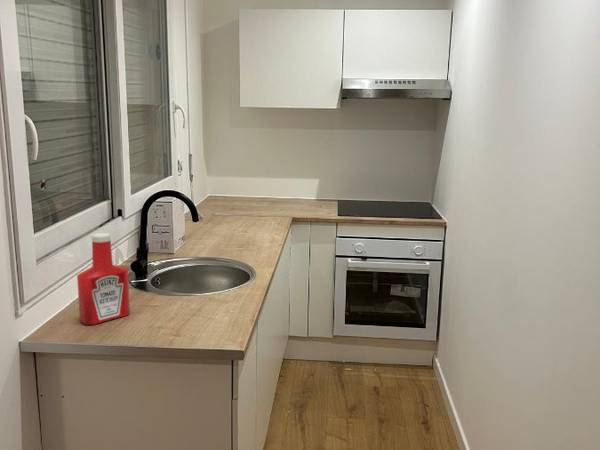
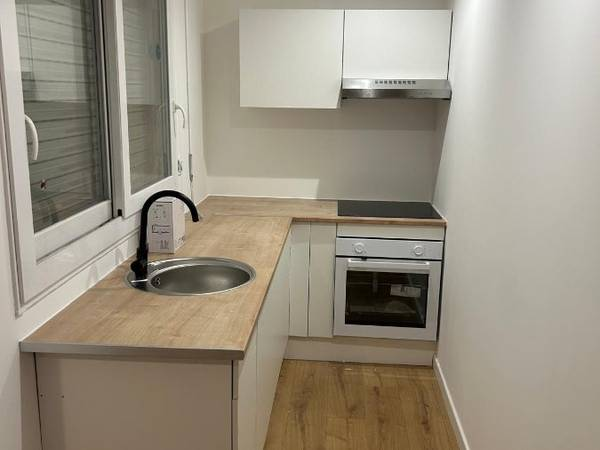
- soap bottle [76,232,131,326]
